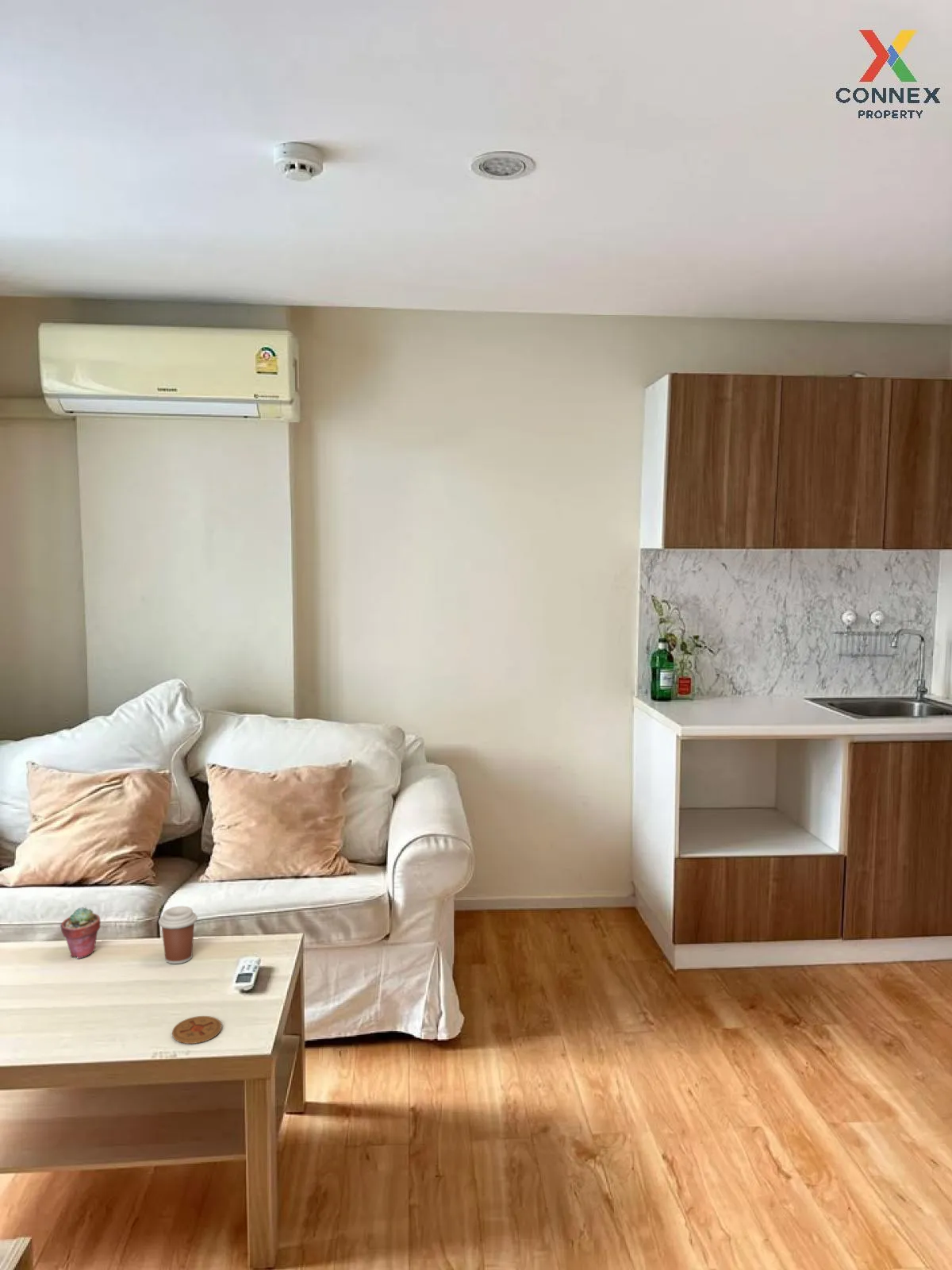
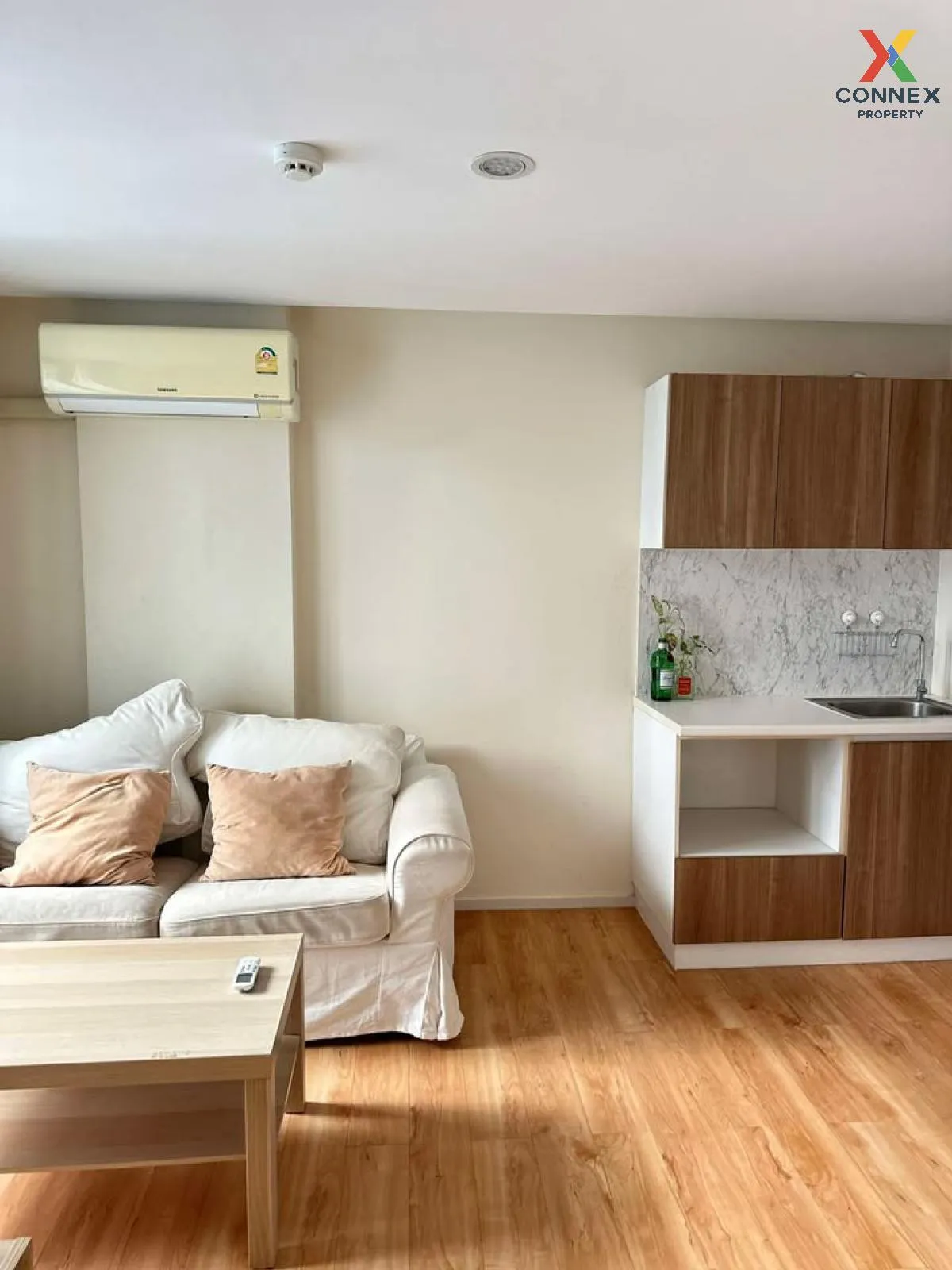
- potted succulent [59,906,102,960]
- coaster [171,1015,222,1045]
- coffee cup [158,906,198,965]
